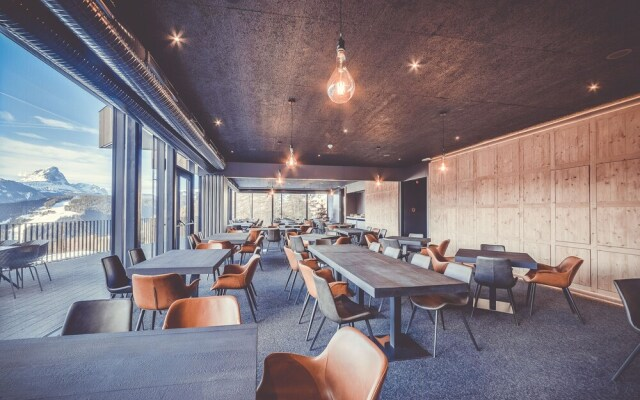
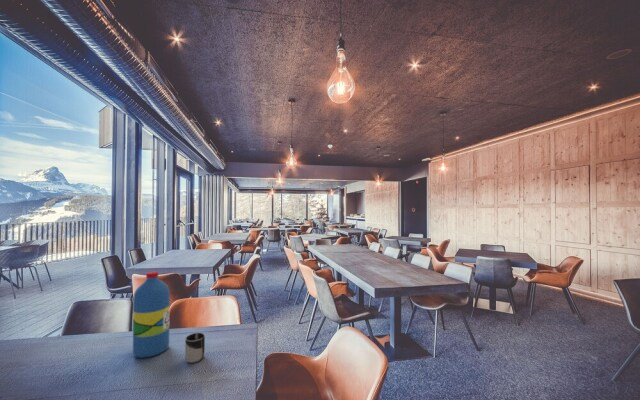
+ water bottle [132,271,171,359]
+ cup [184,332,206,364]
